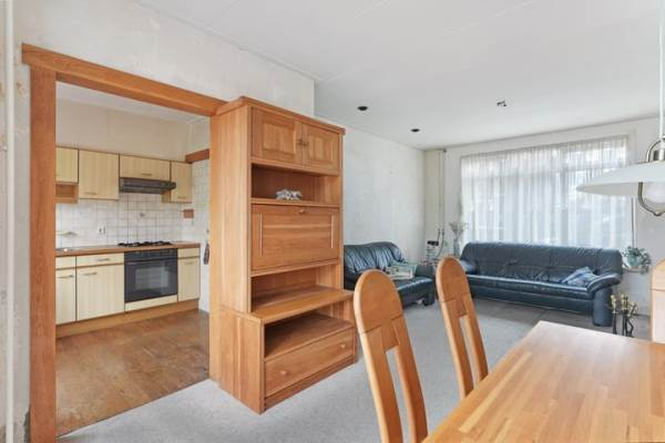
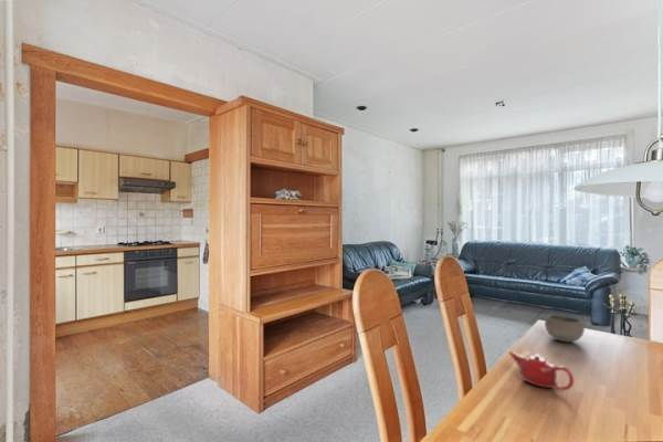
+ teapot [507,350,575,391]
+ ceramic bowl [544,314,586,343]
